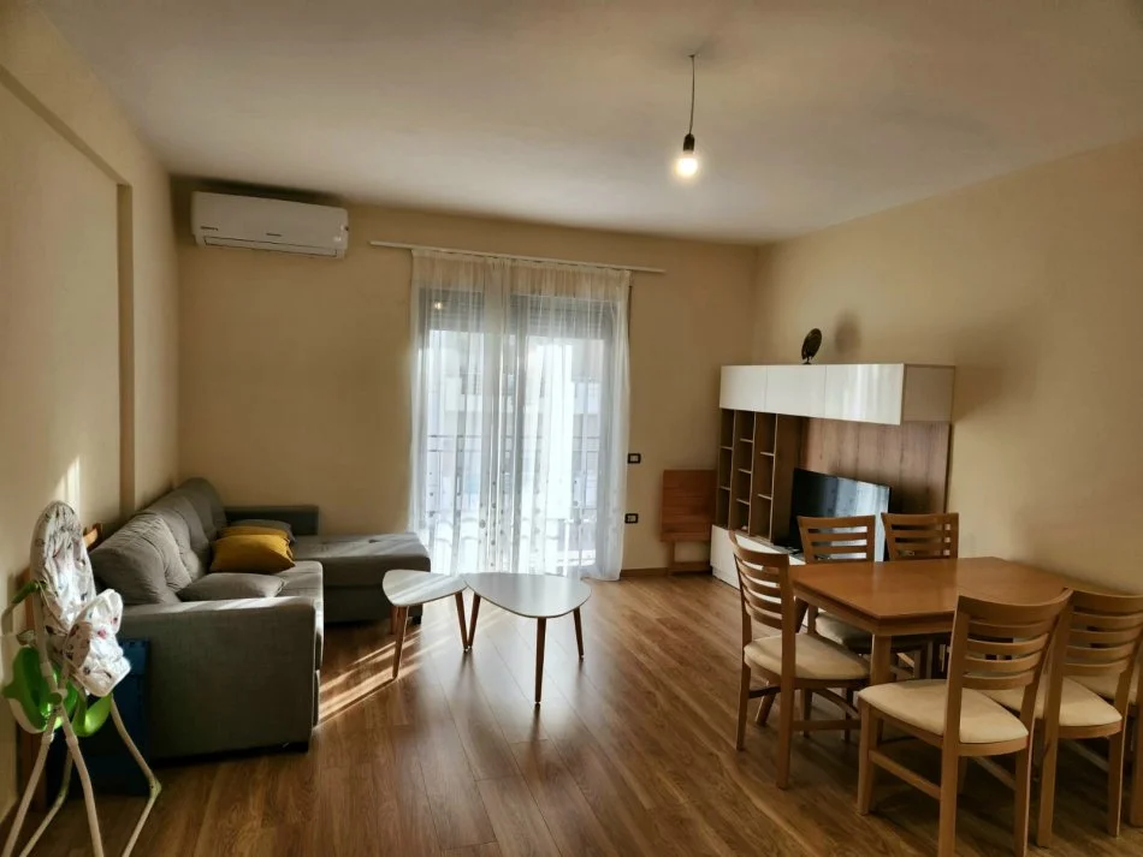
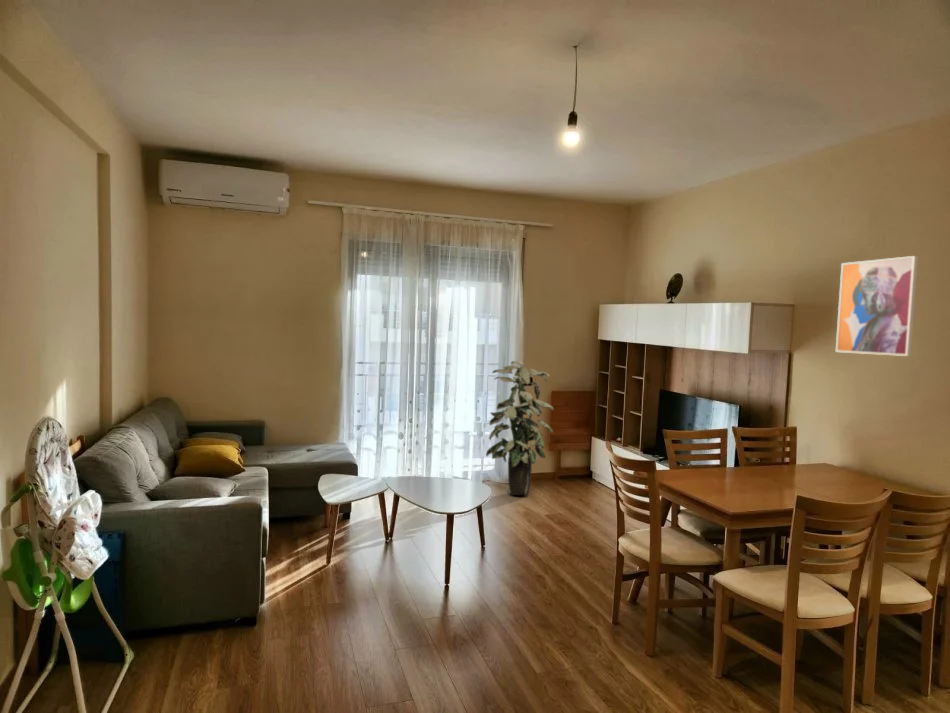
+ indoor plant [485,360,555,496]
+ wall art [835,255,919,357]
